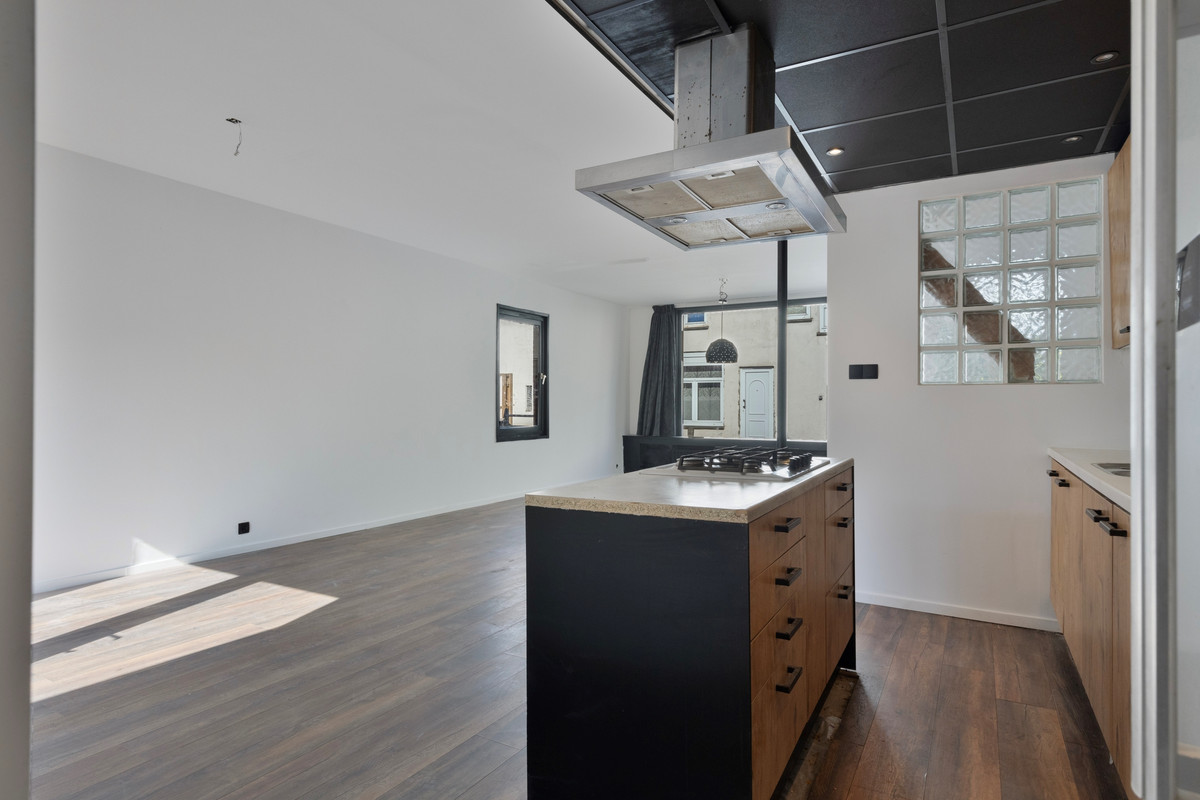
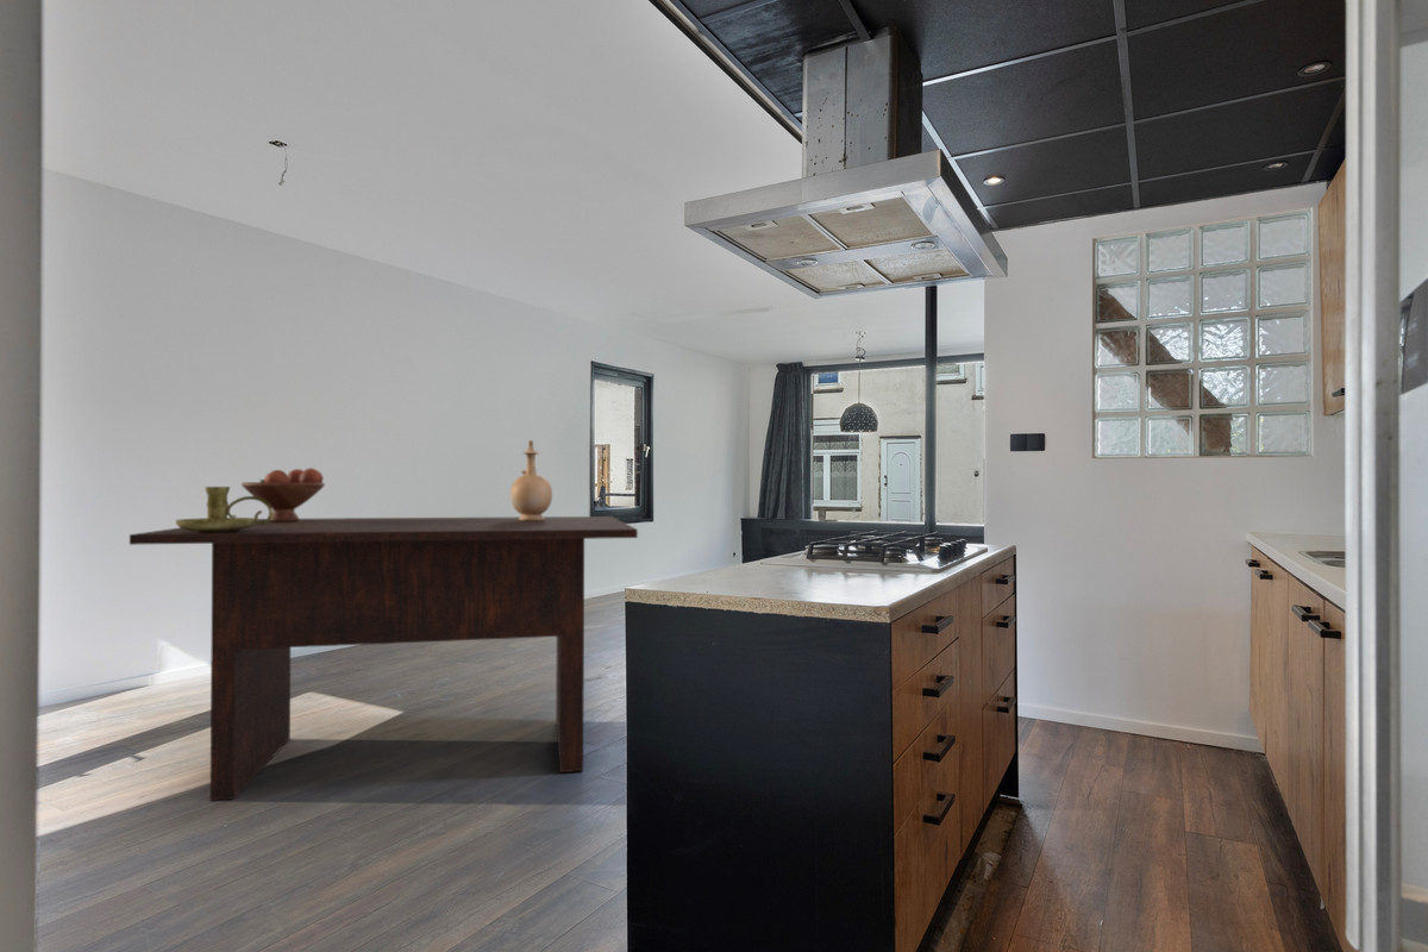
+ fruit bowl [240,466,326,522]
+ vase [509,439,553,520]
+ candle holder [175,486,273,532]
+ dining table [129,515,639,802]
